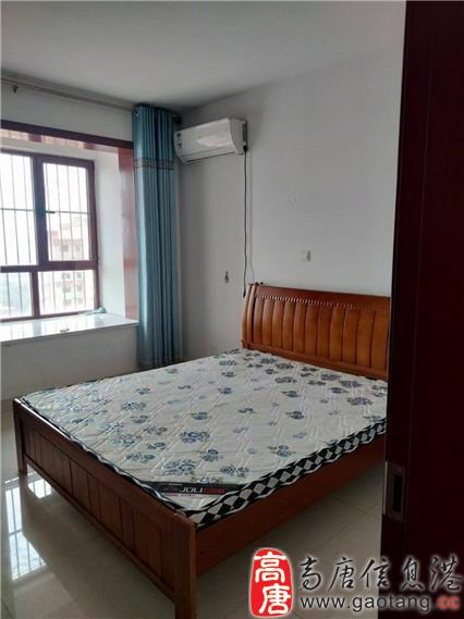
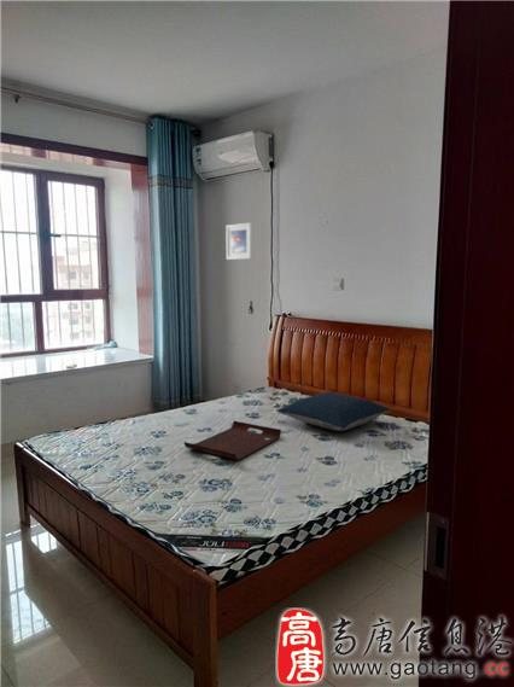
+ serving tray [183,420,282,461]
+ pillow [275,391,392,432]
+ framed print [226,221,253,261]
